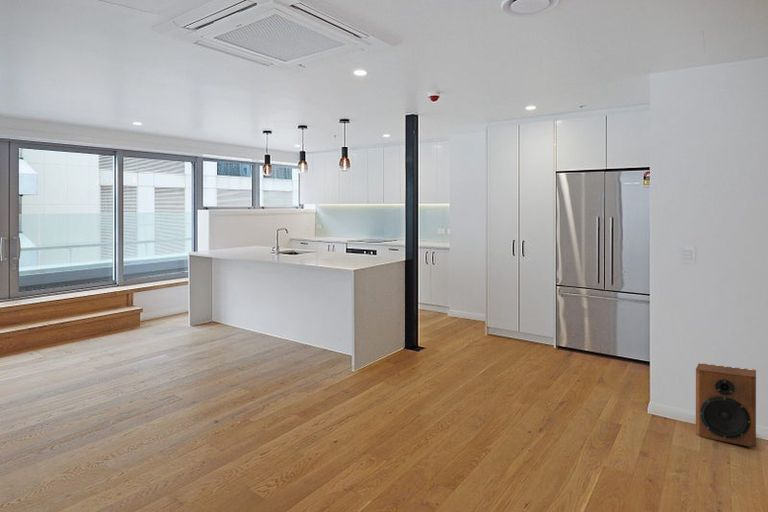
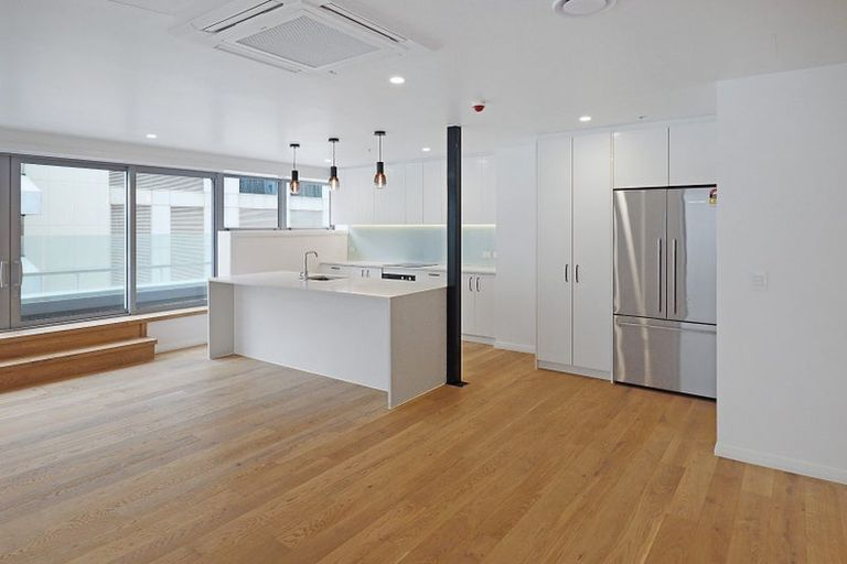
- speaker [695,362,757,448]
